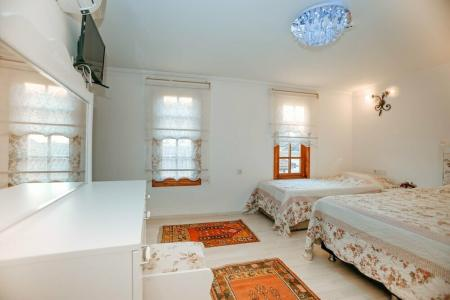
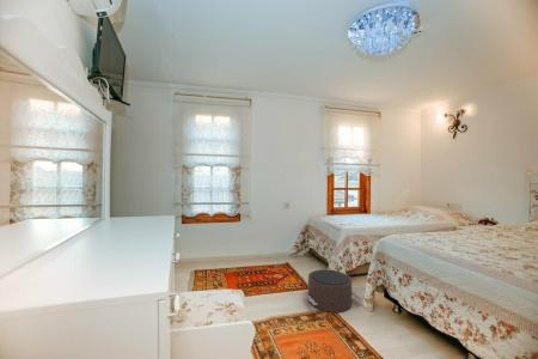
+ pouf [302,268,363,314]
